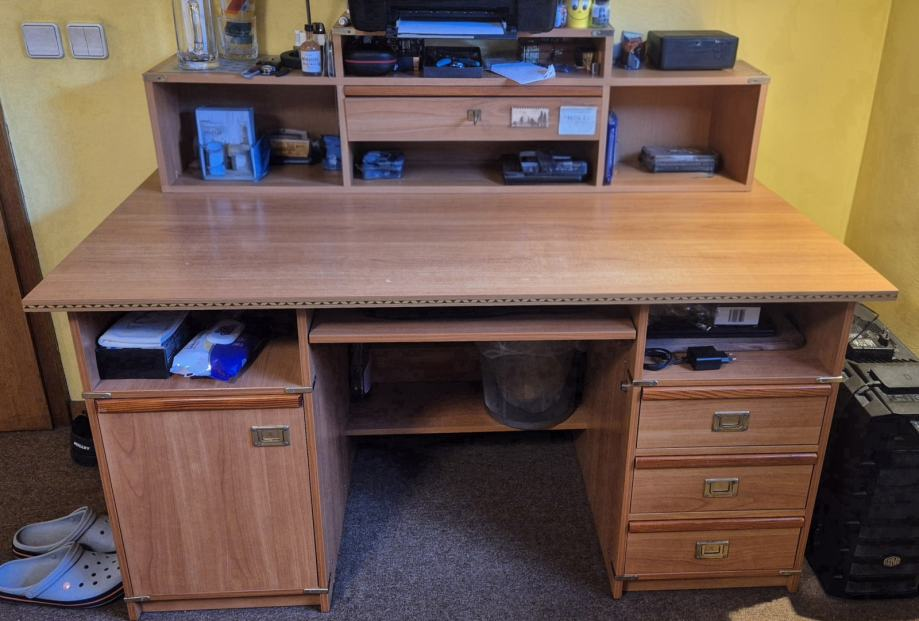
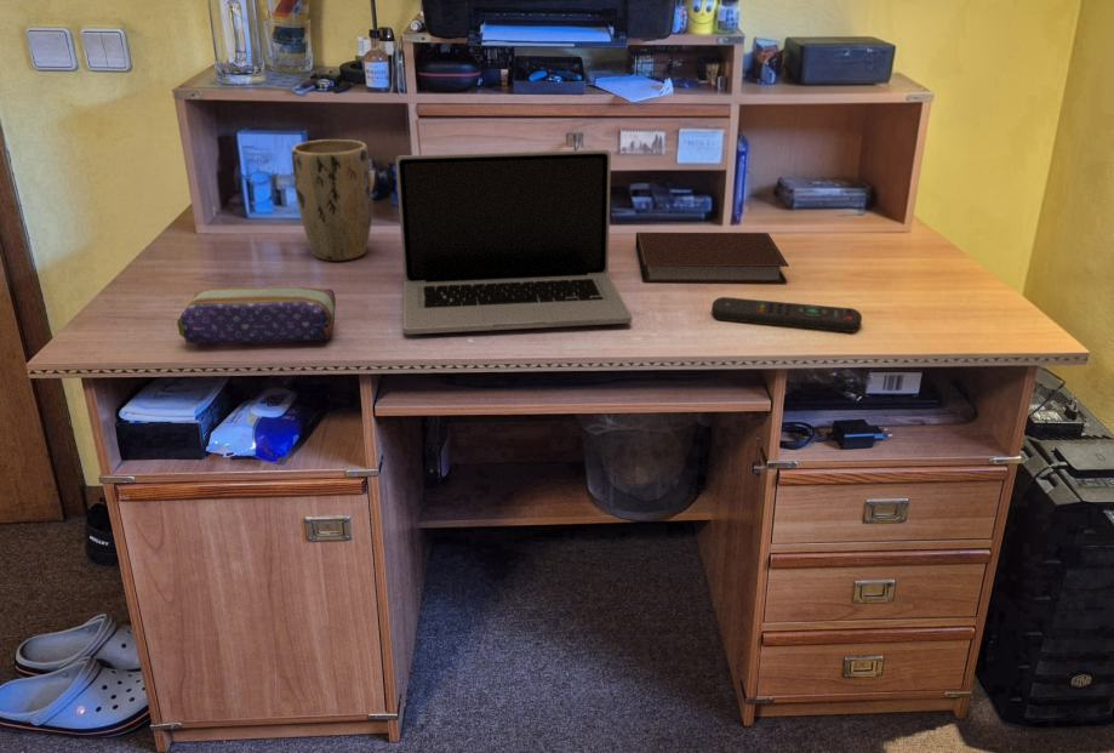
+ plant pot [291,138,373,262]
+ notebook [635,232,790,284]
+ remote control [710,296,863,333]
+ pencil case [176,286,337,346]
+ laptop [395,149,633,335]
